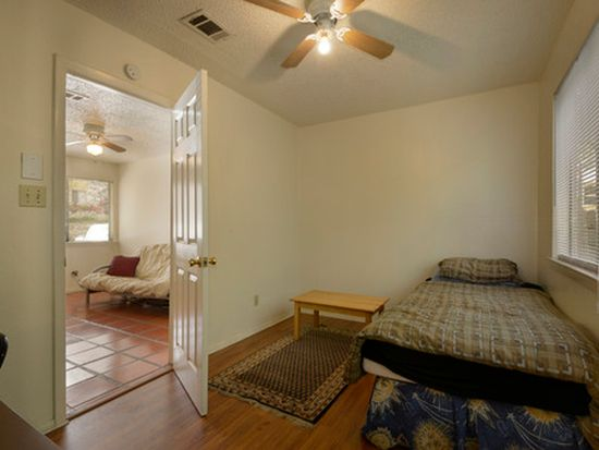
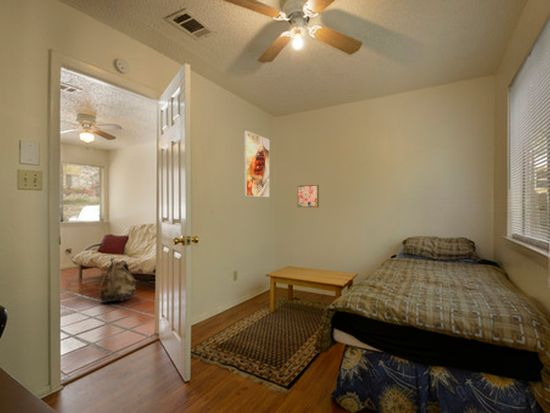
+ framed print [243,130,270,198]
+ backpack [97,257,137,304]
+ wall art [297,184,320,208]
